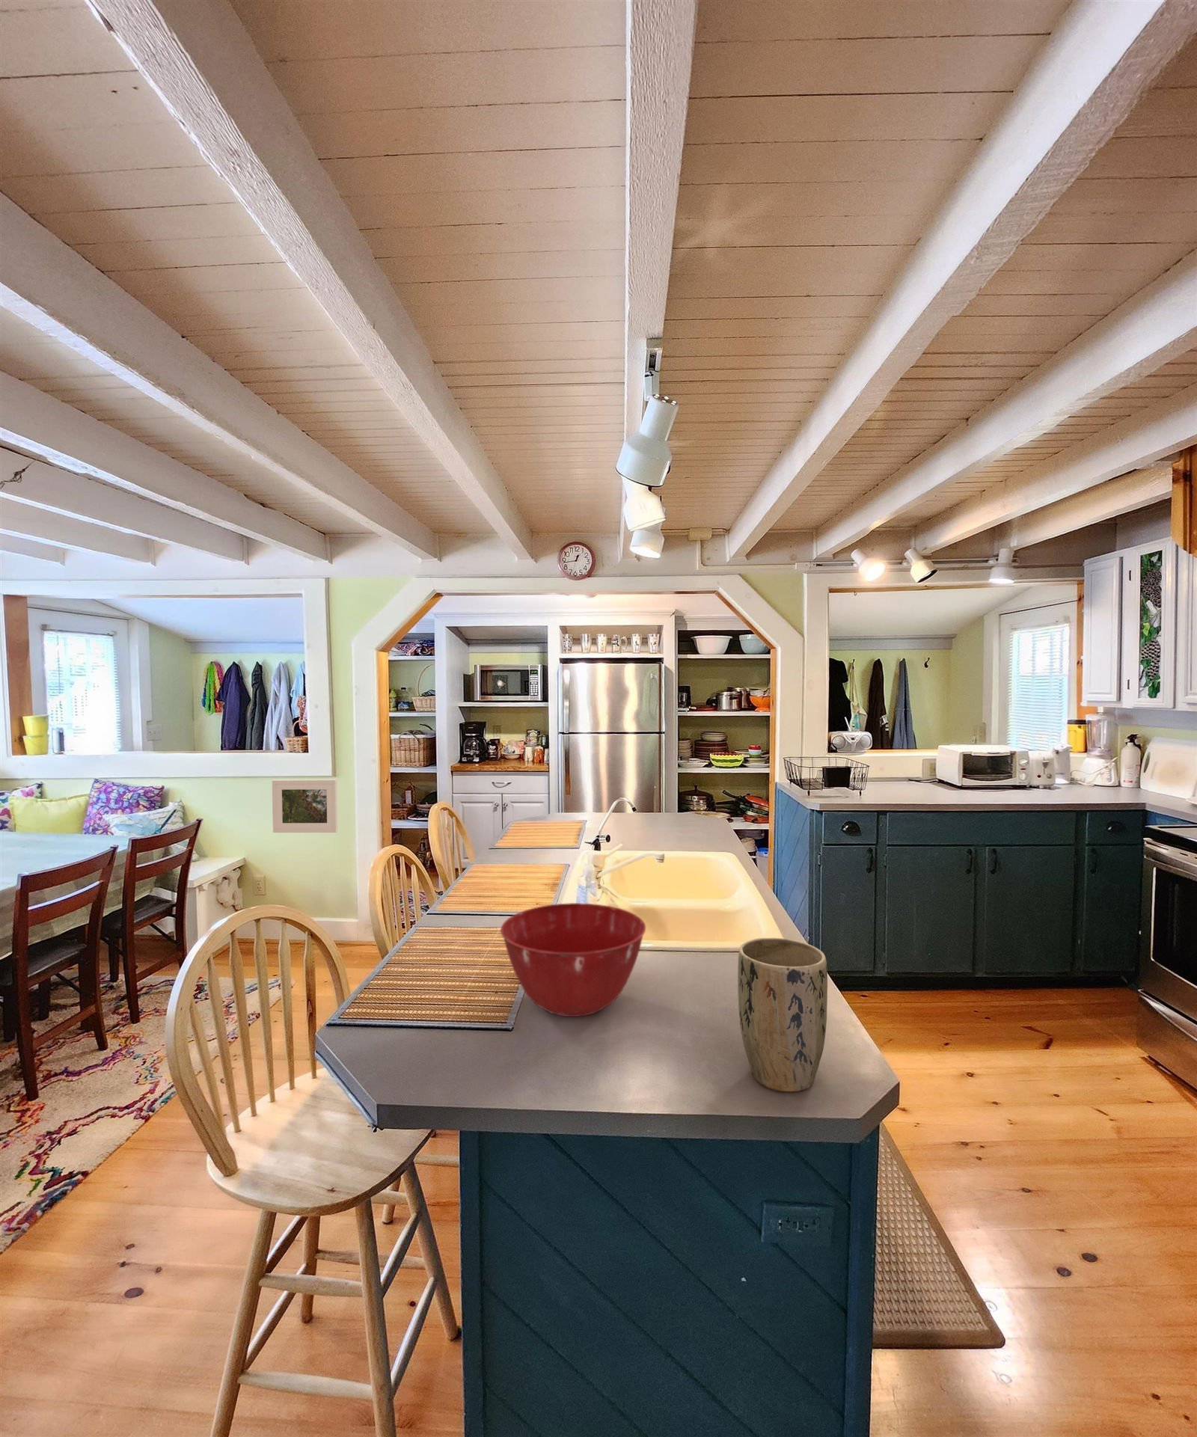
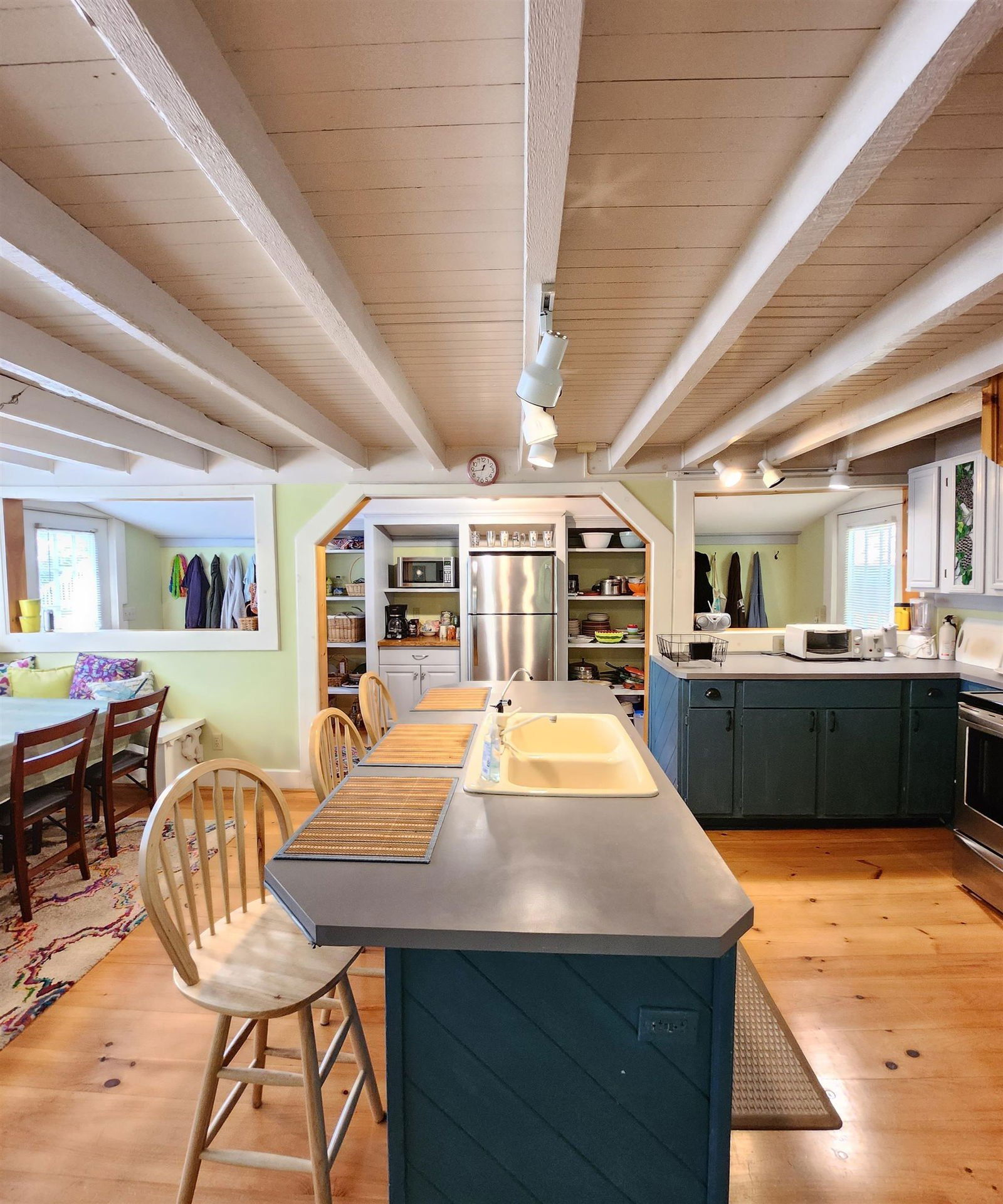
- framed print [272,778,338,833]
- plant pot [736,937,828,1092]
- mixing bowl [500,902,647,1017]
